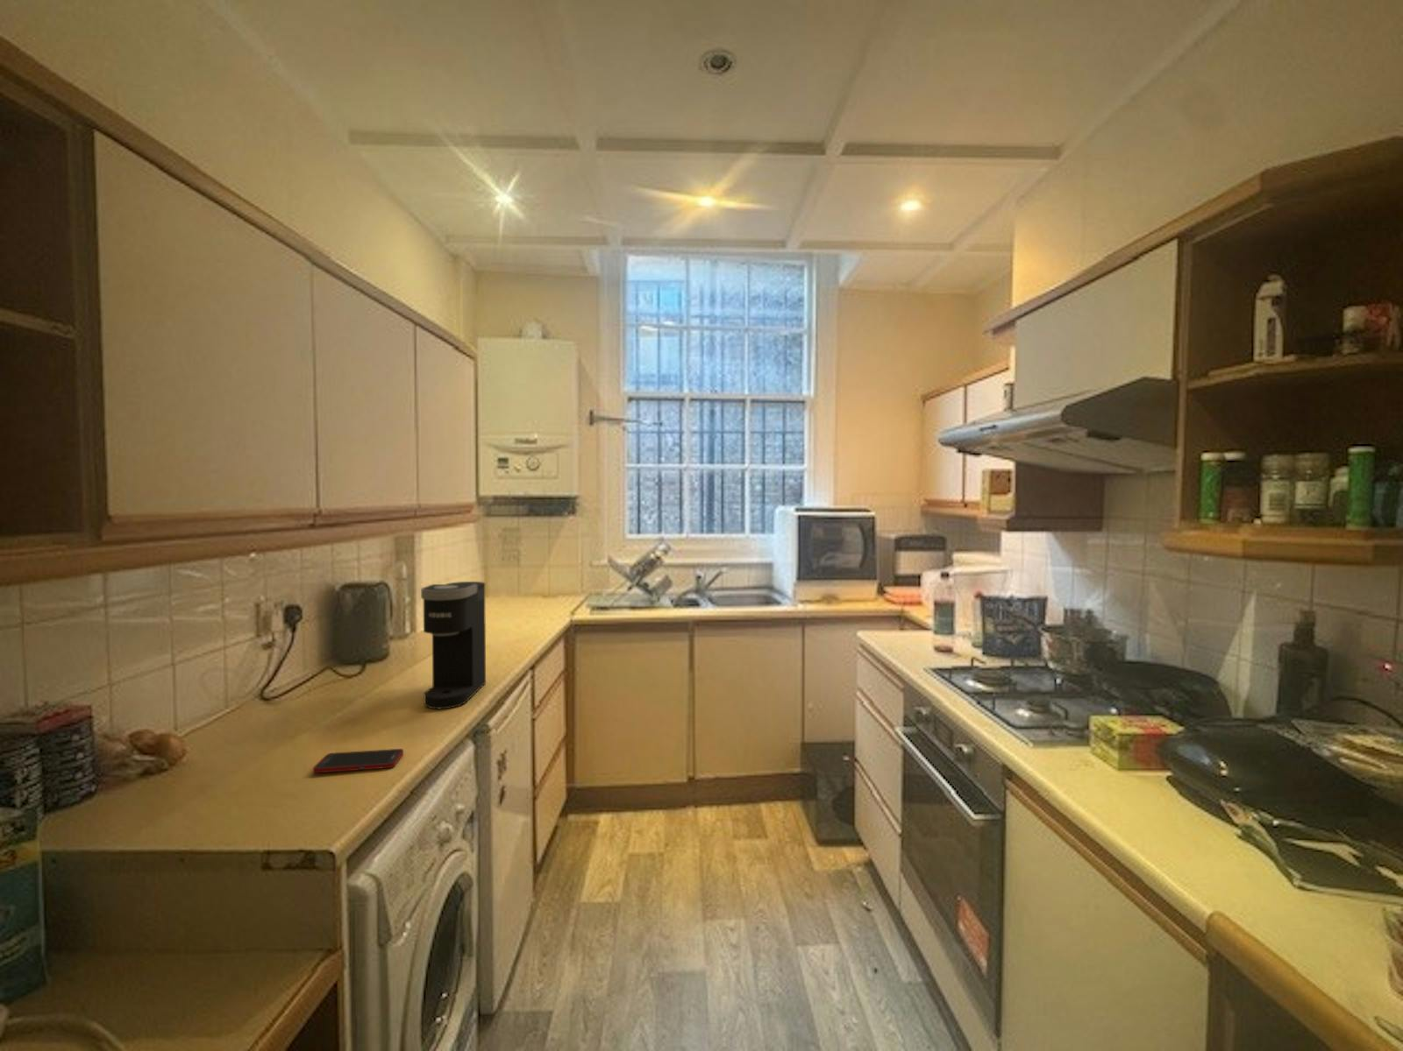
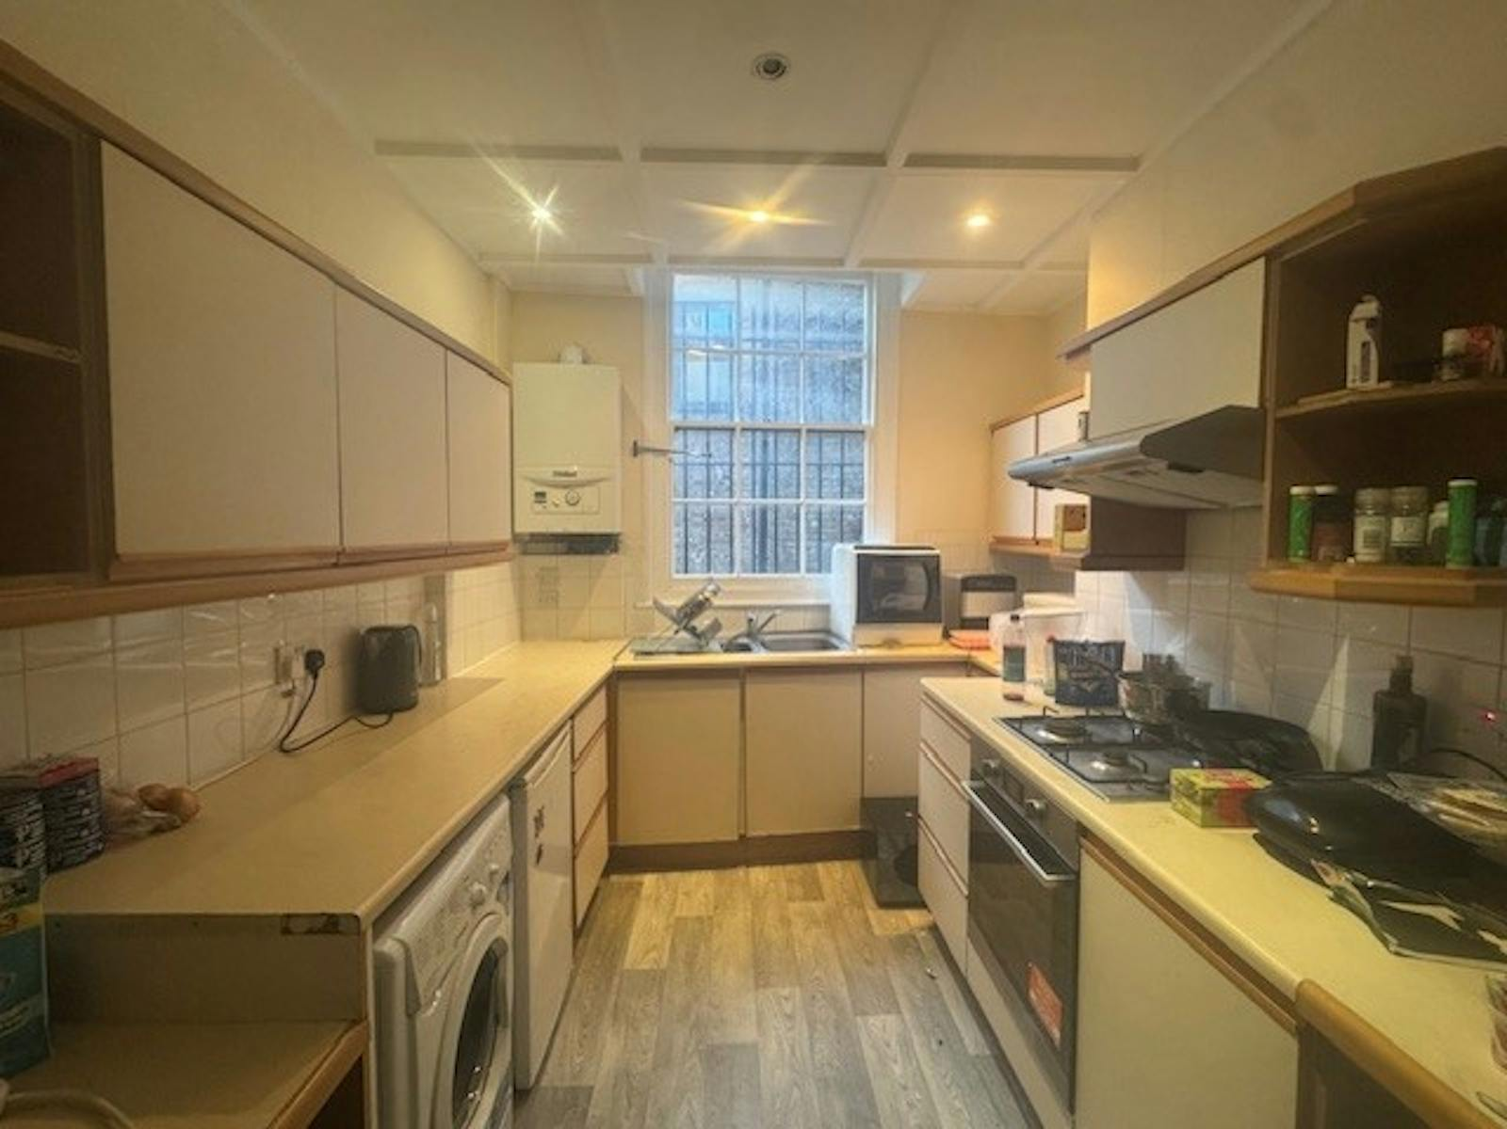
- cell phone [313,749,404,774]
- coffee maker [420,581,487,710]
